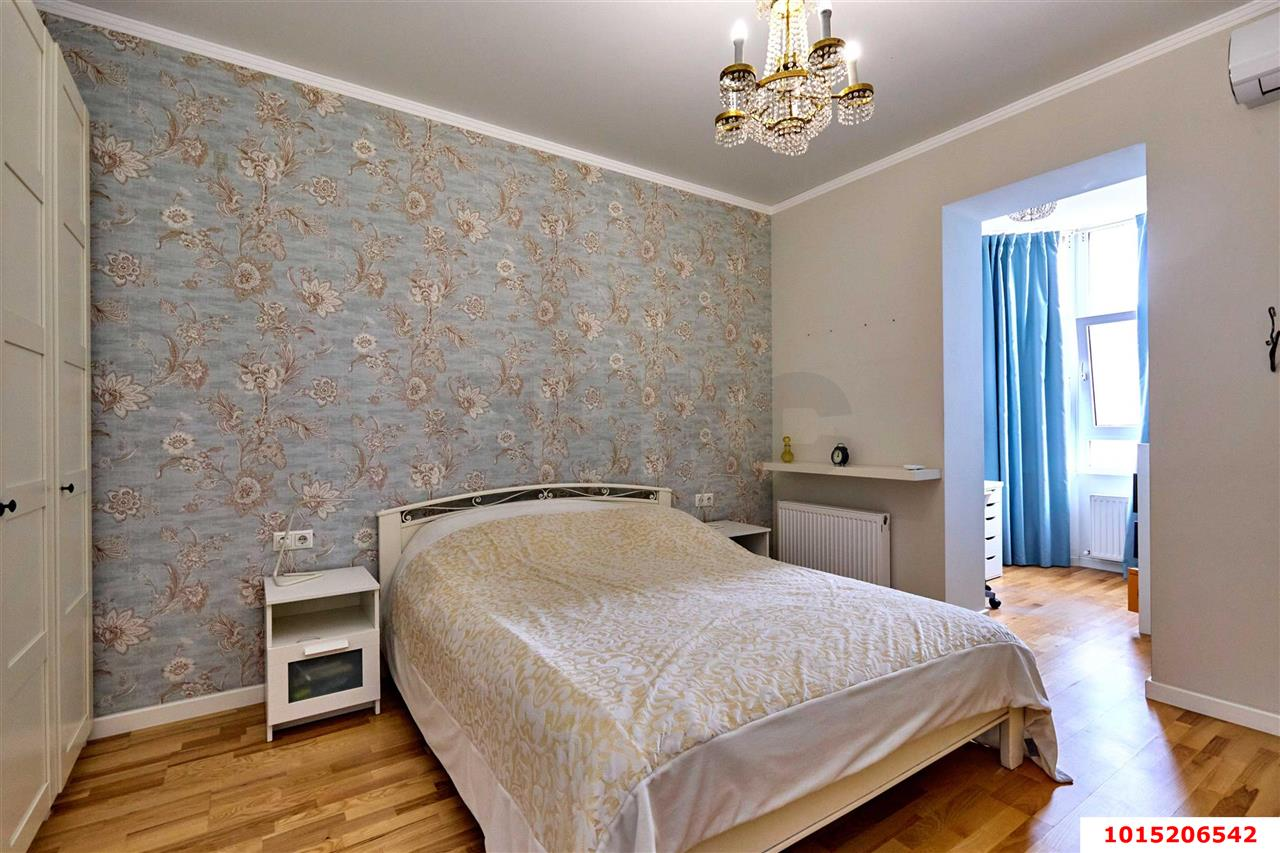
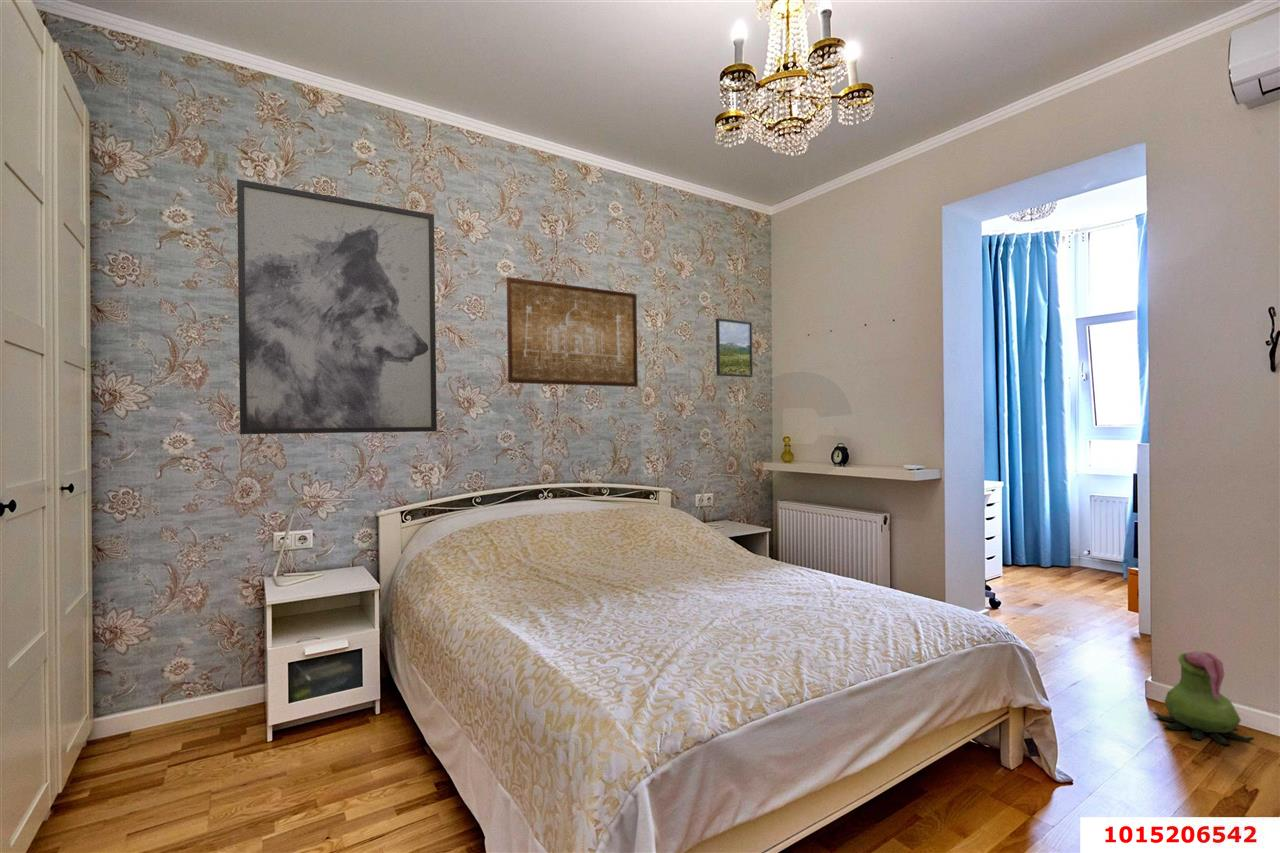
+ wall art [506,276,639,388]
+ decorative plant [1152,650,1255,746]
+ wall art [236,178,438,435]
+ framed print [715,317,754,378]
